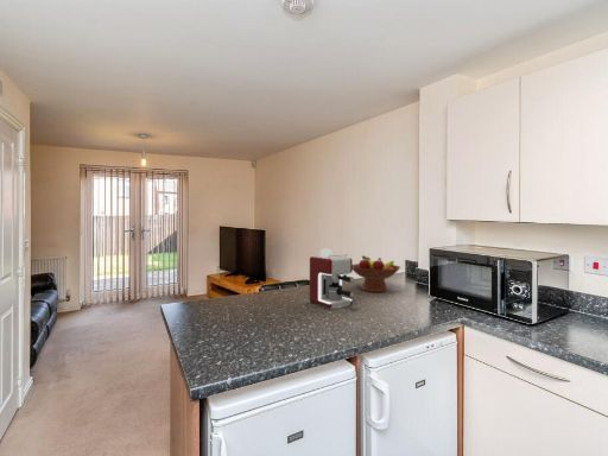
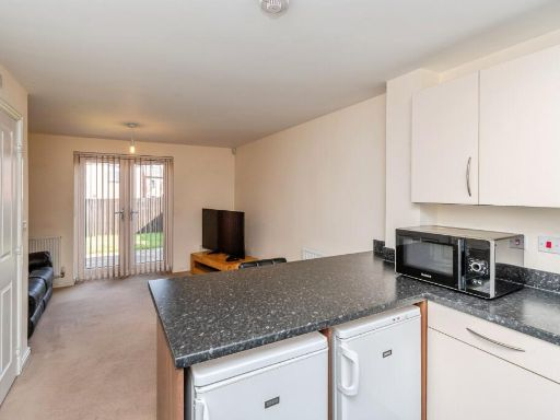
- fruit bowl [353,254,401,293]
- coffee maker [309,247,355,309]
